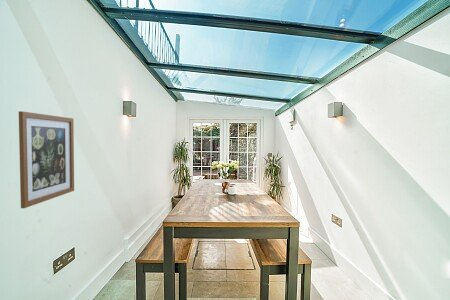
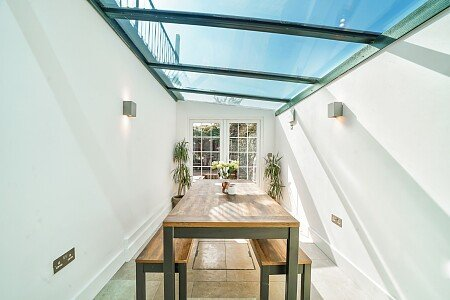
- wall art [18,110,75,209]
